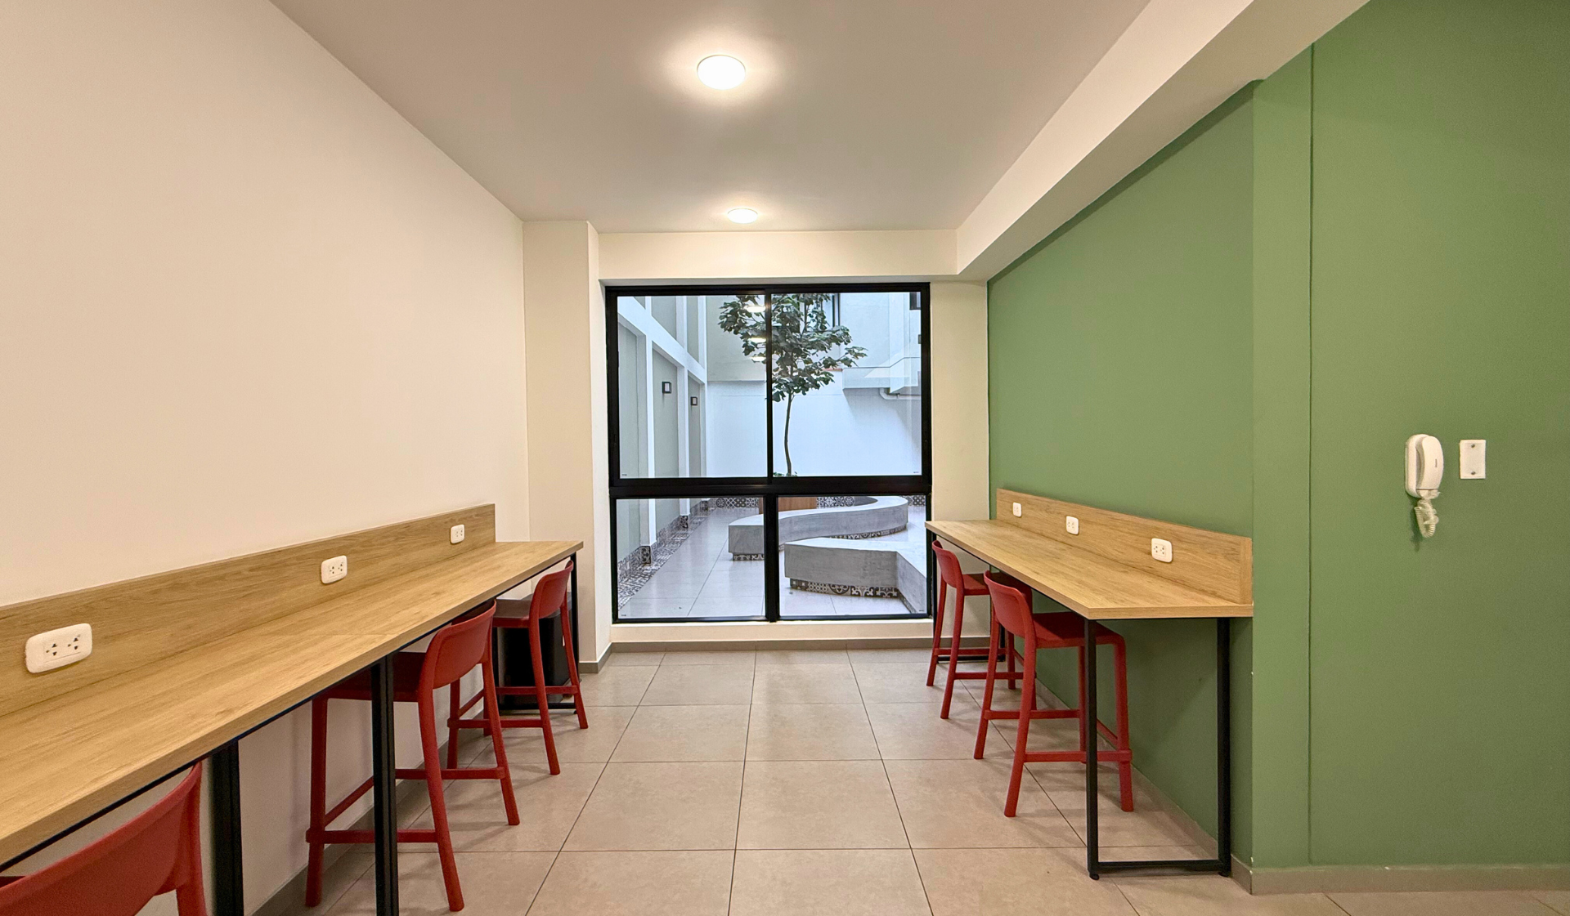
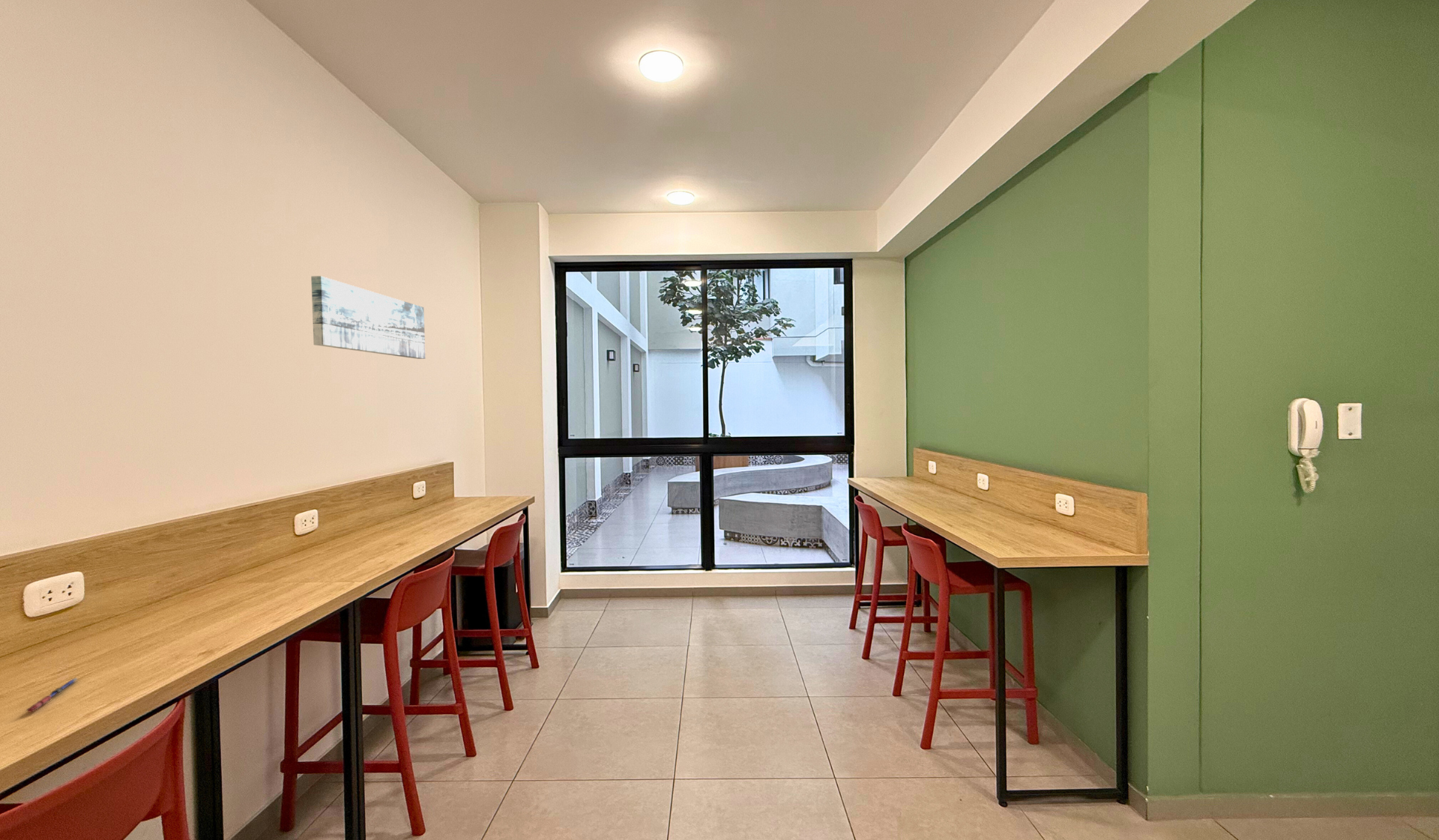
+ wall art [310,275,426,360]
+ pen [25,677,80,713]
